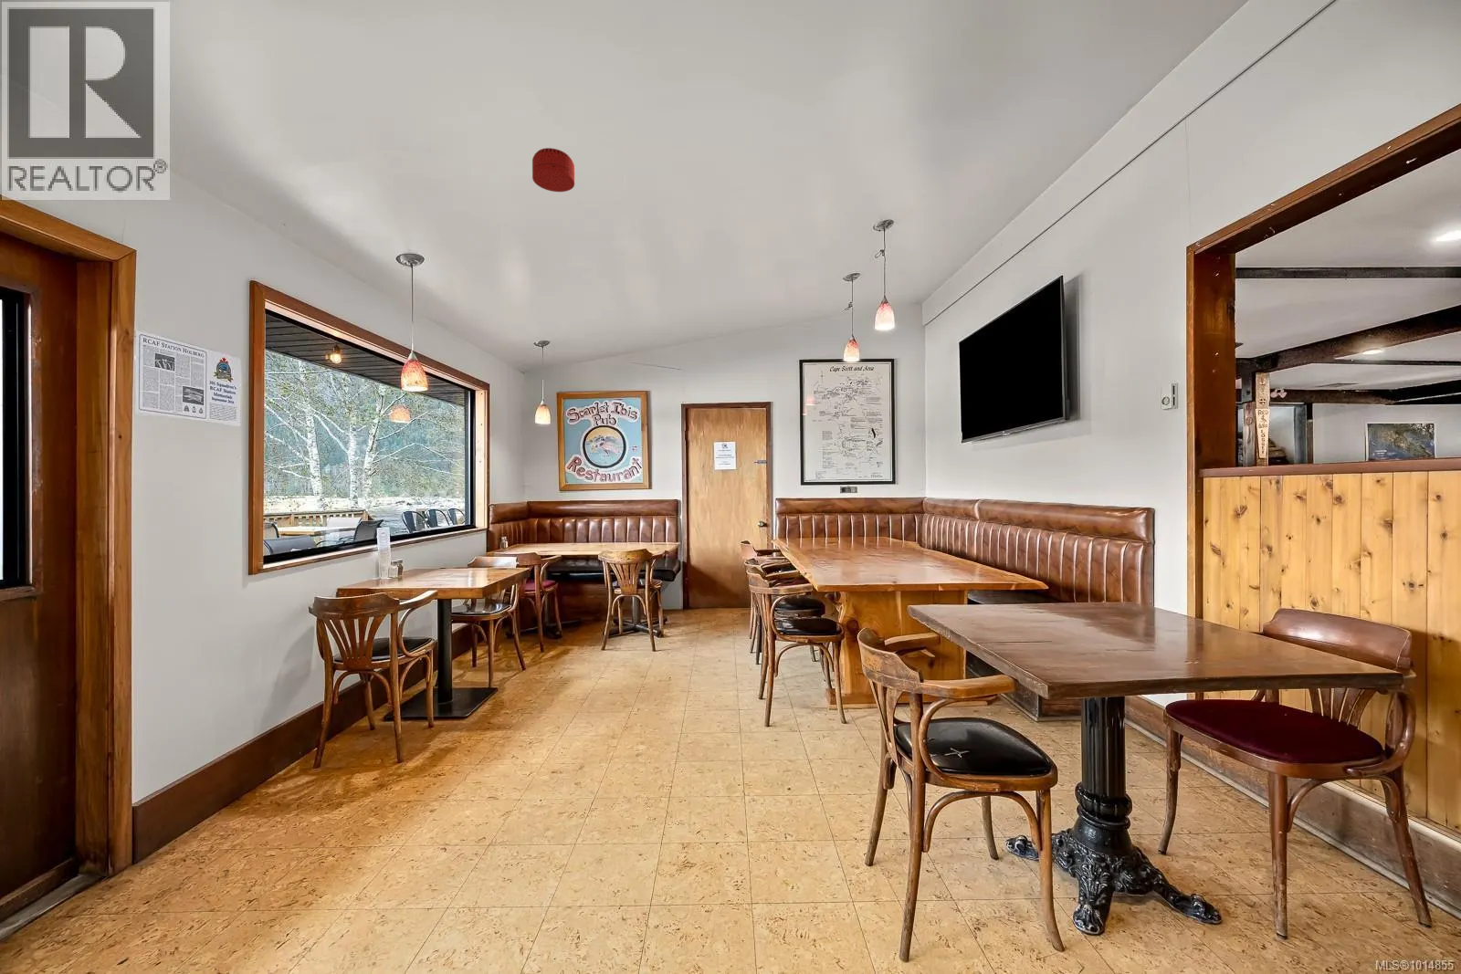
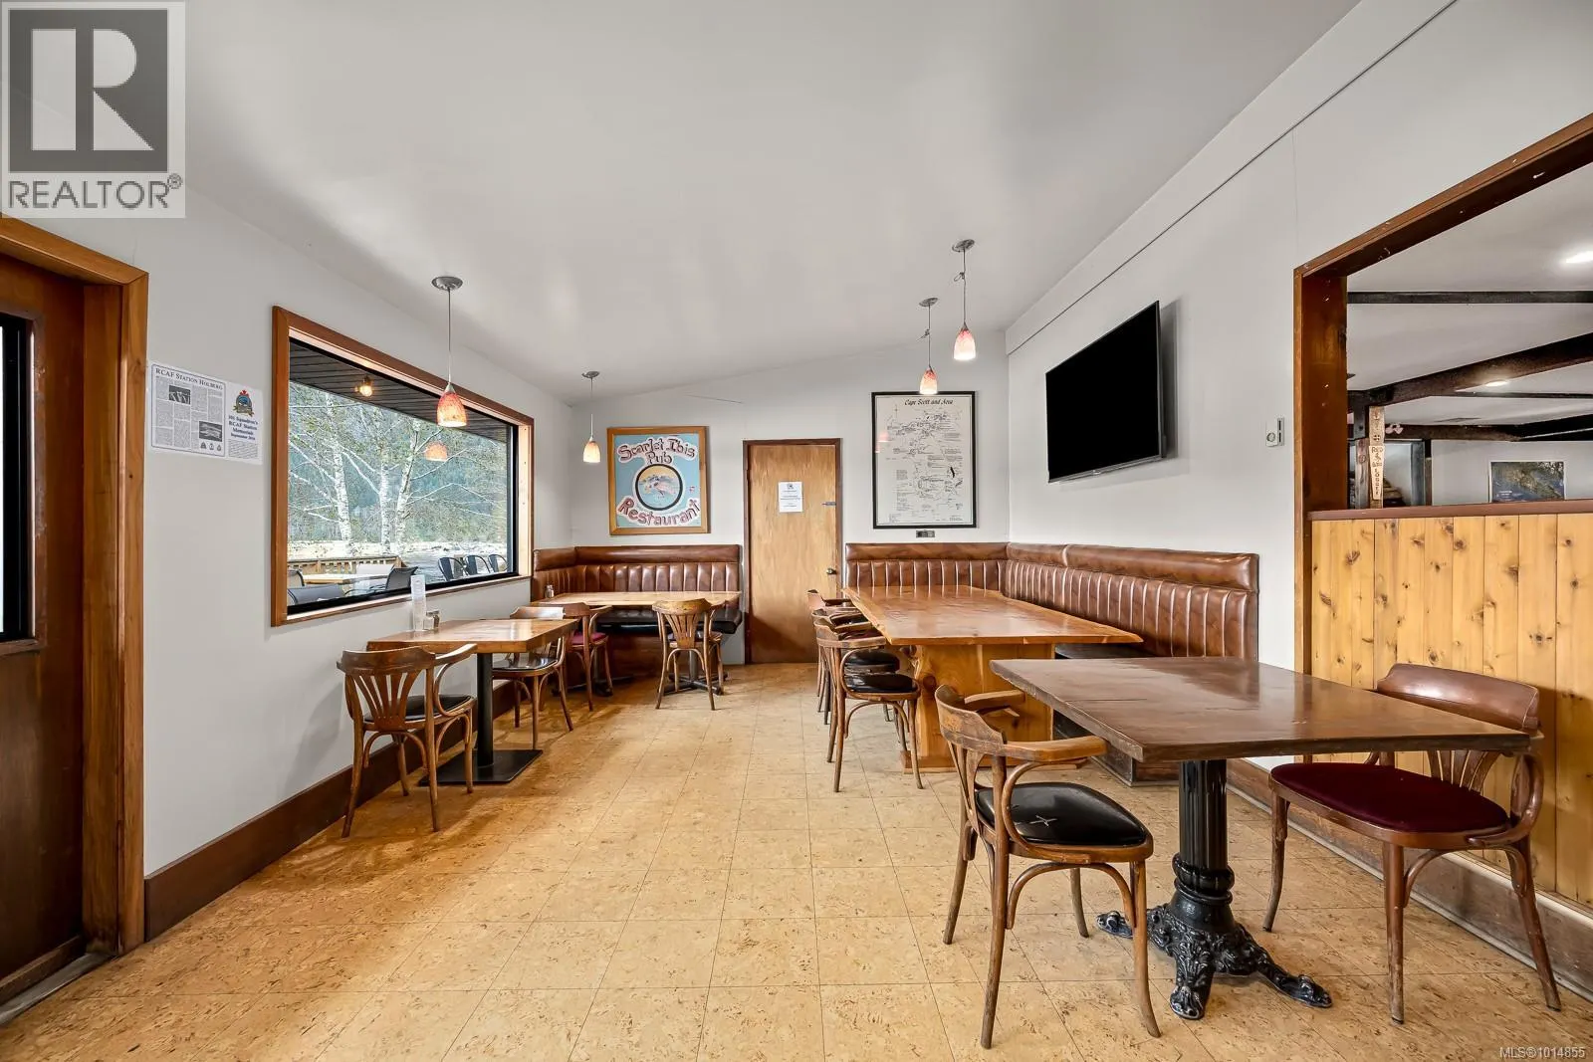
- smoke detector [532,147,575,192]
